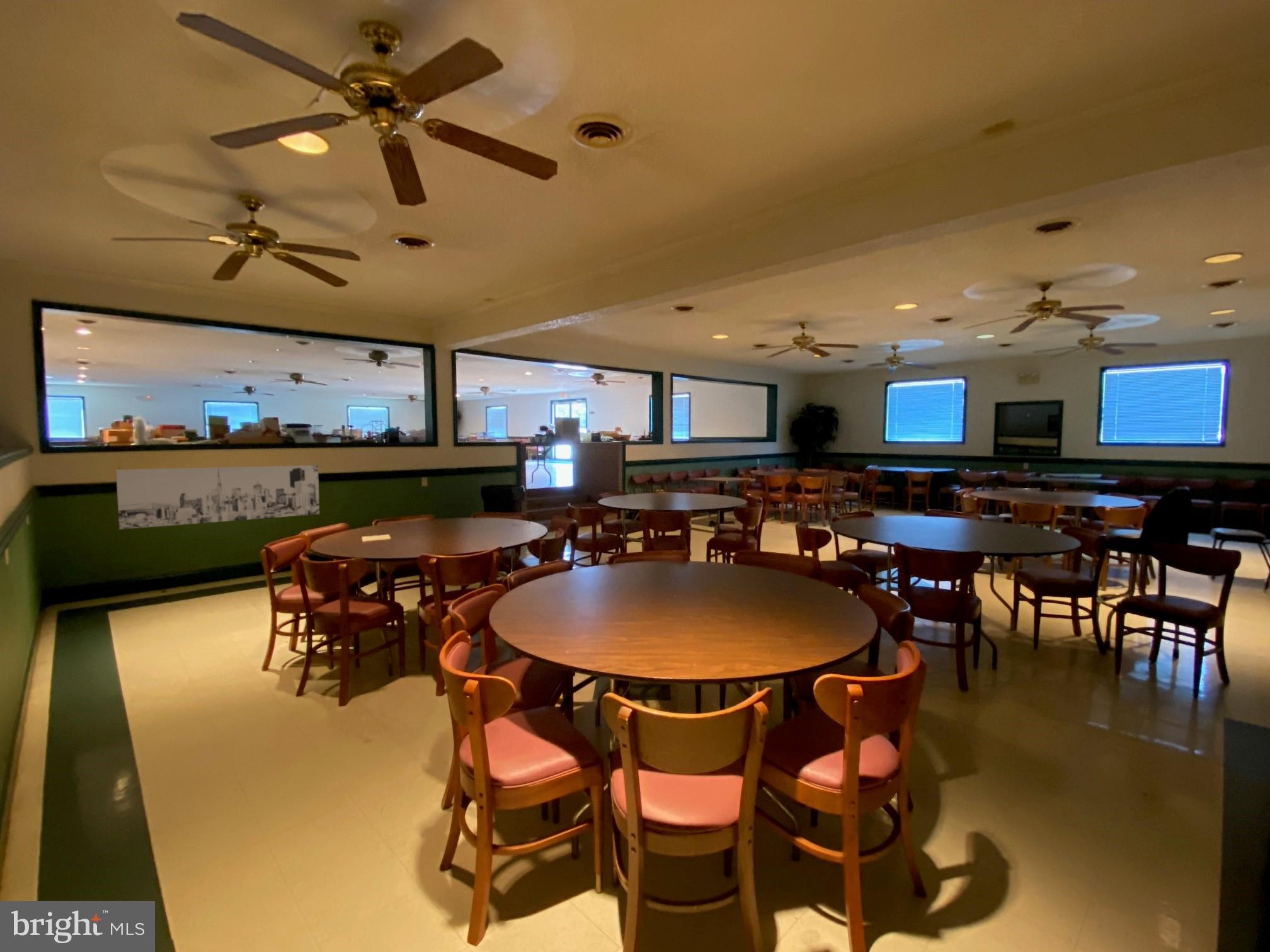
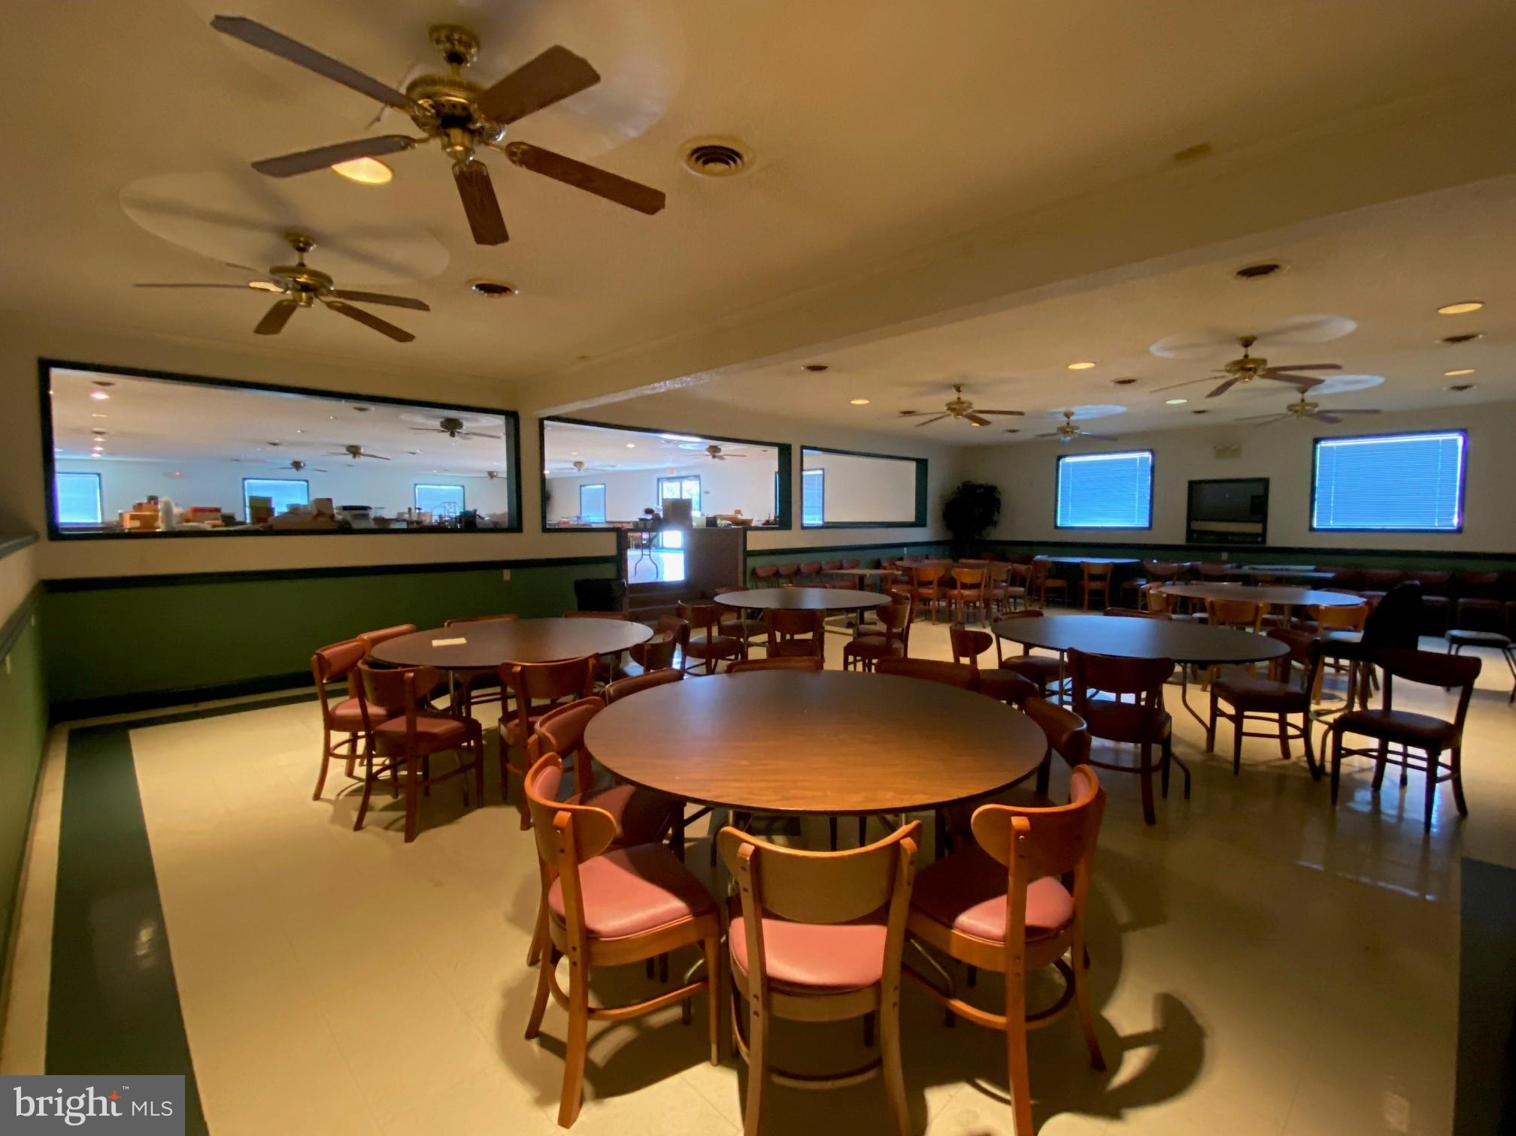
- wall art [115,465,320,530]
